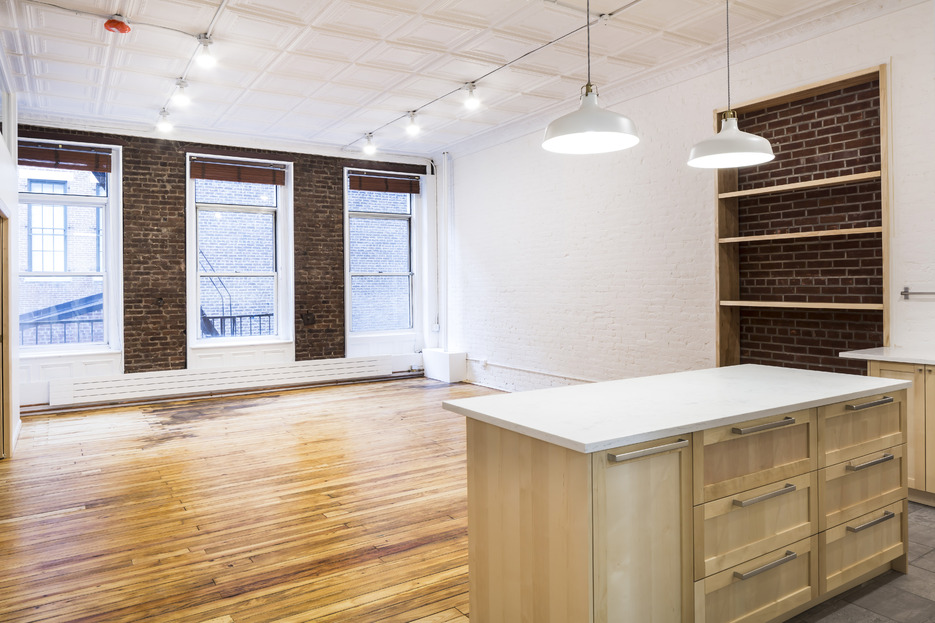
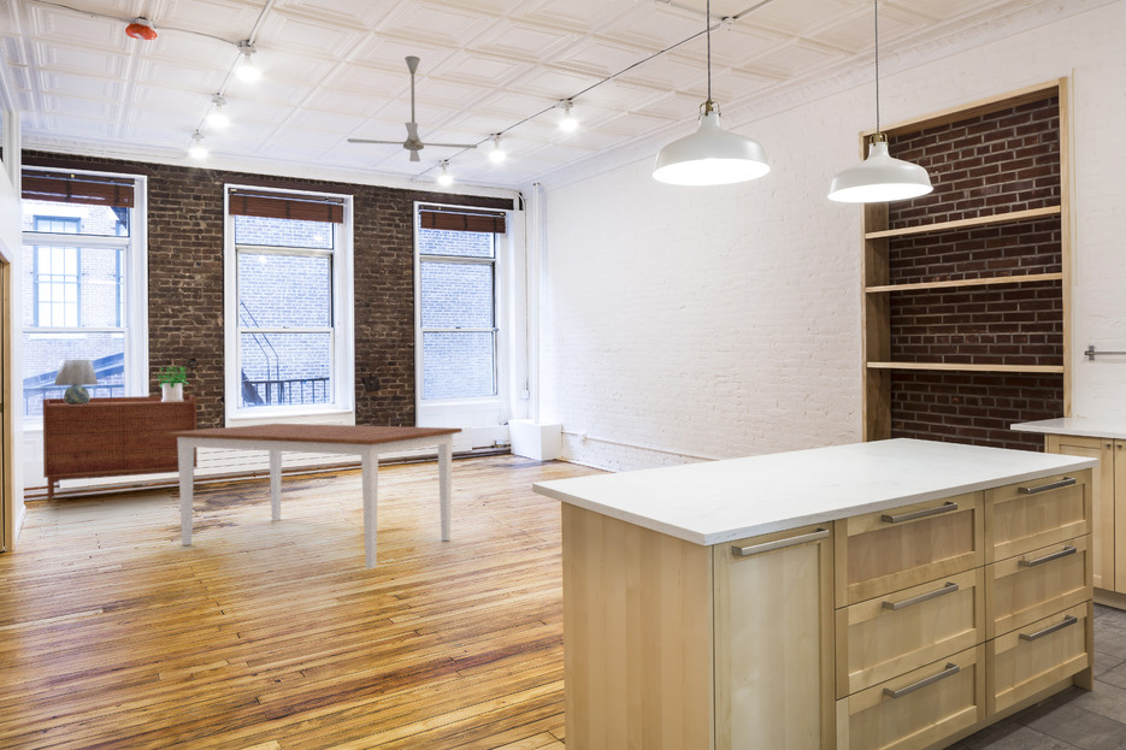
+ sideboard [42,394,199,503]
+ ceiling fan [346,55,478,163]
+ dining table [166,423,464,569]
+ table lamp [53,359,99,404]
+ potted plant [155,365,189,402]
